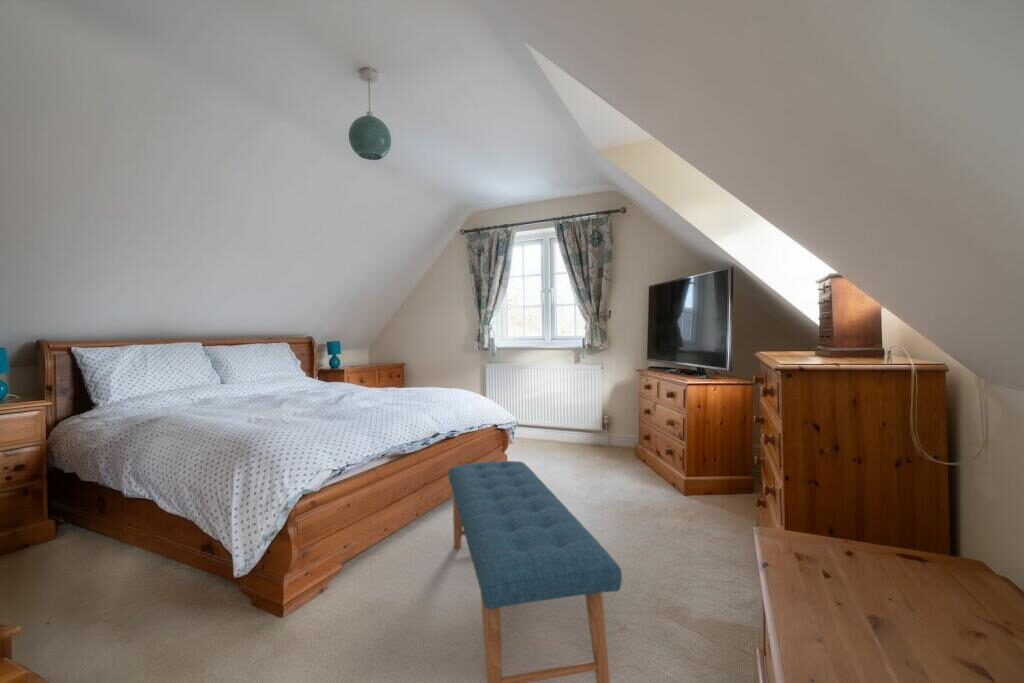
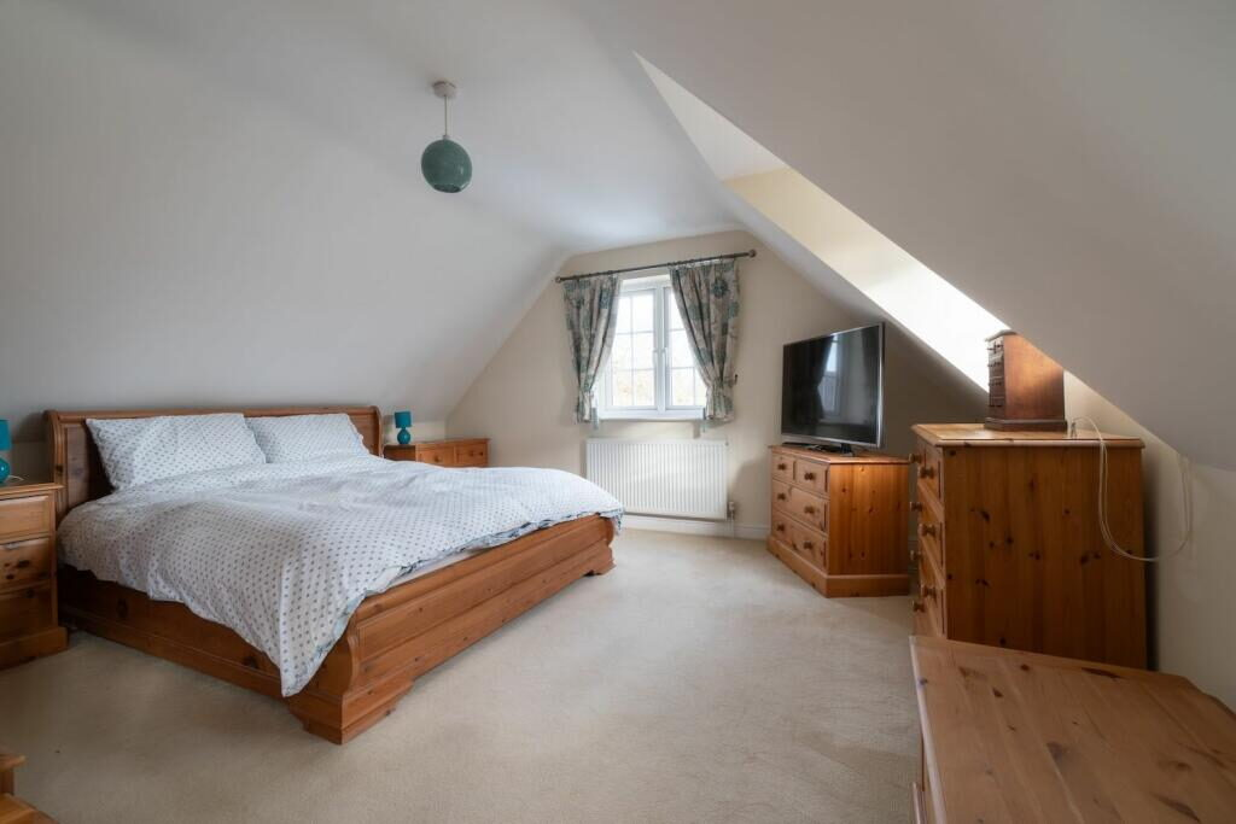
- bench [447,460,623,683]
